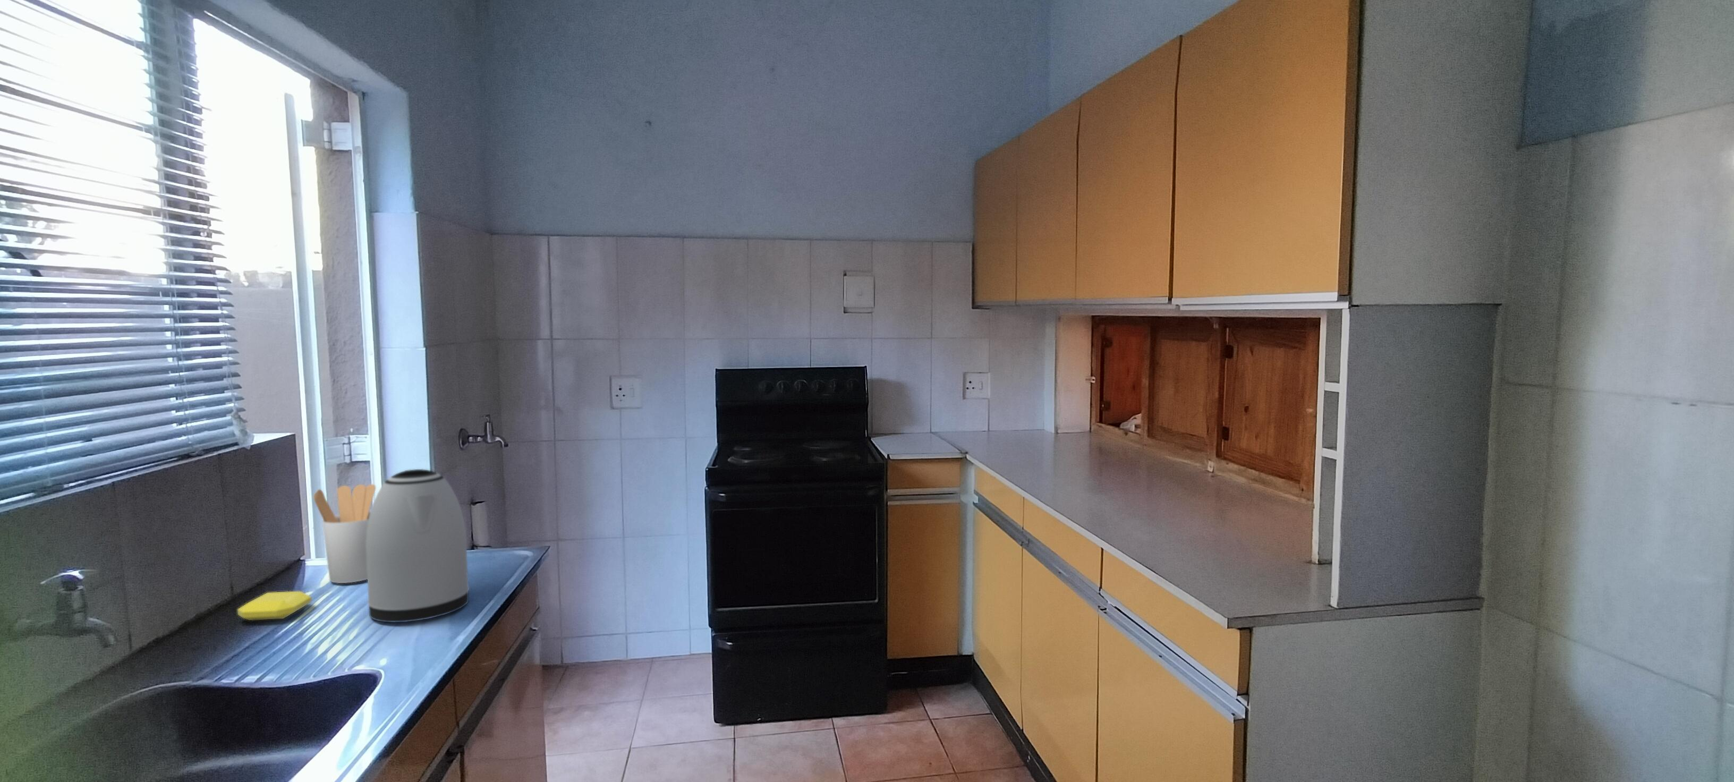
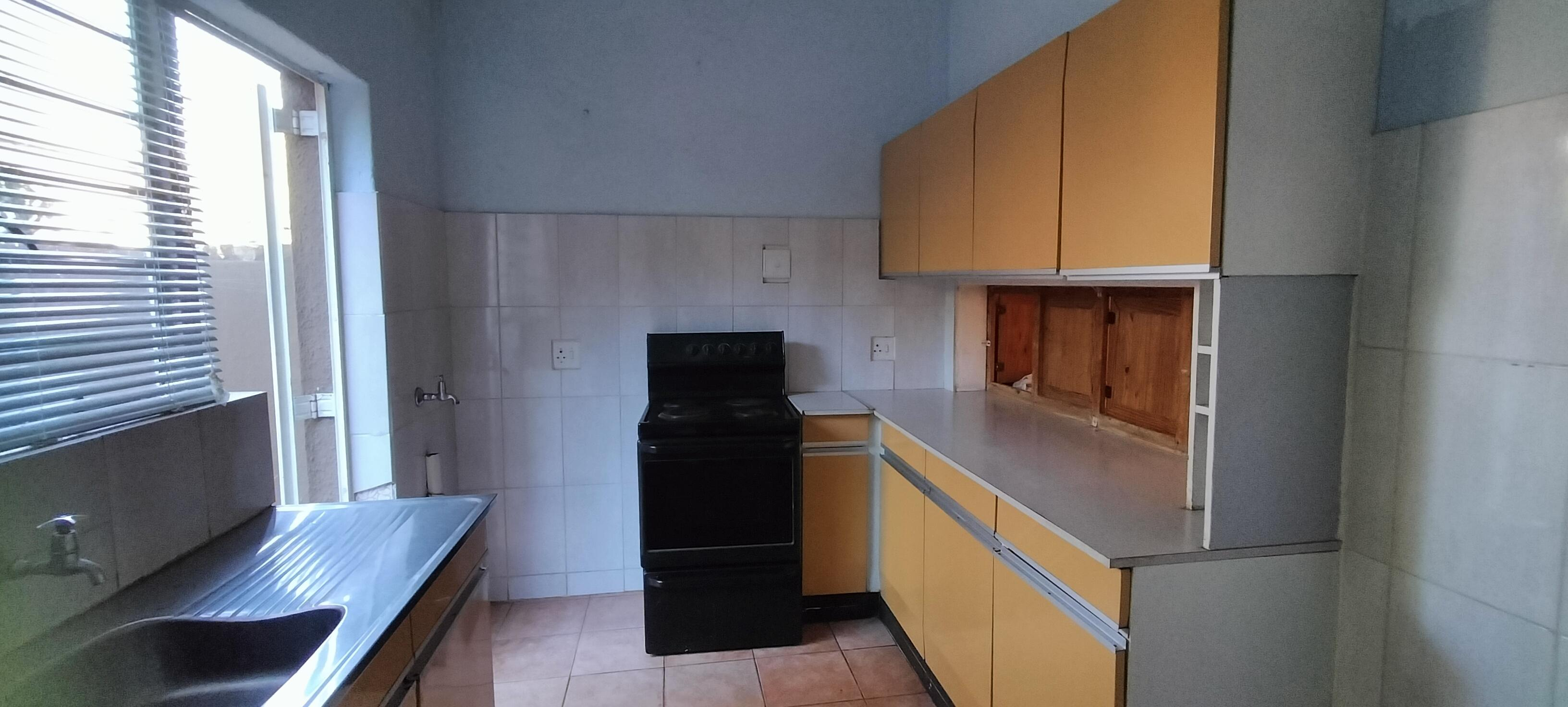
- utensil holder [313,483,376,584]
- kettle [366,469,470,623]
- soap bar [237,591,312,621]
